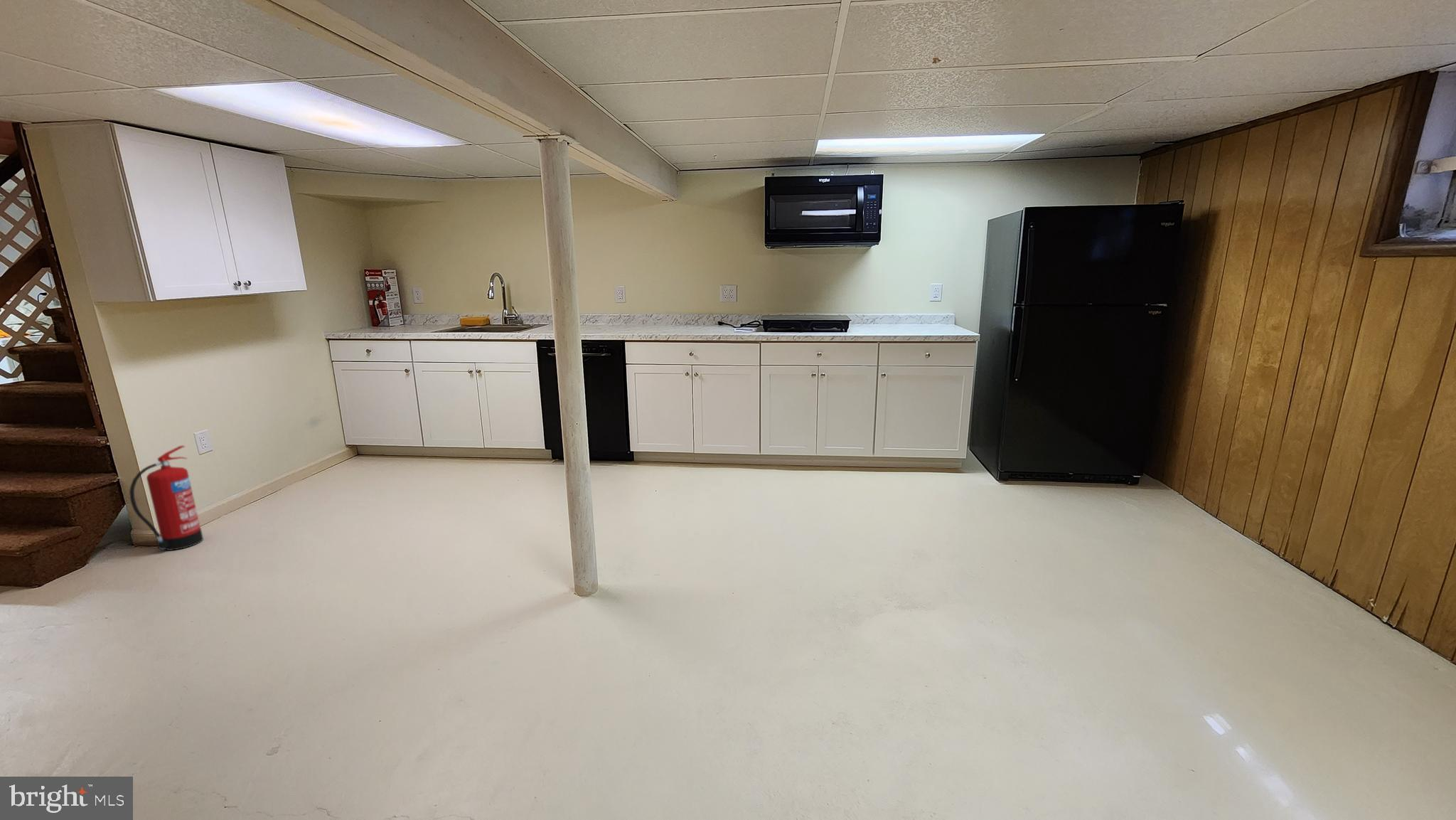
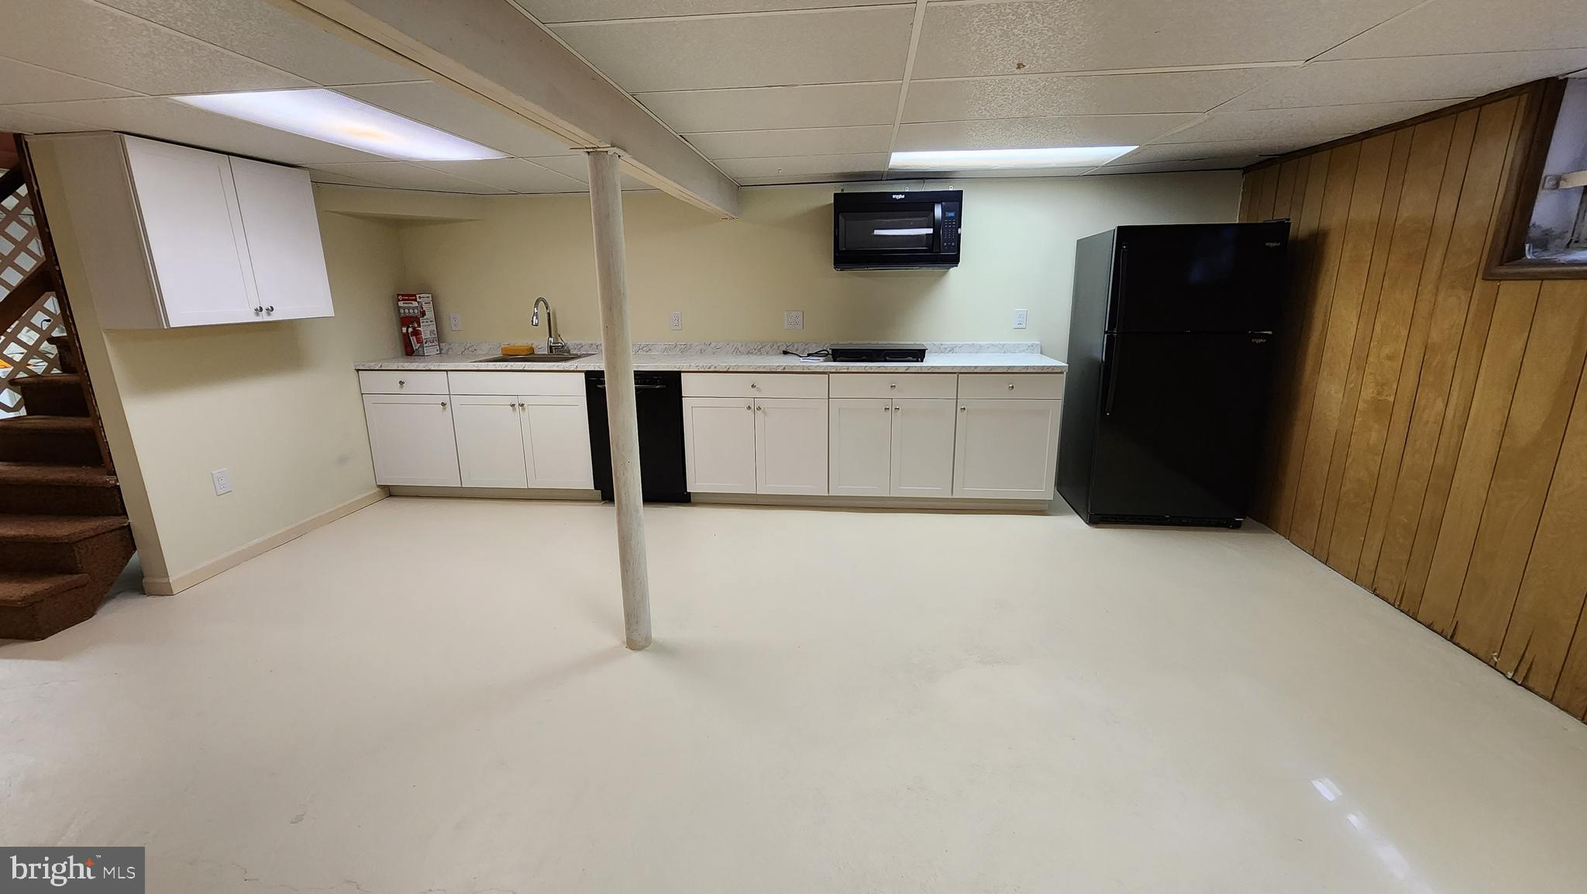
- fire extinguisher [129,445,204,551]
